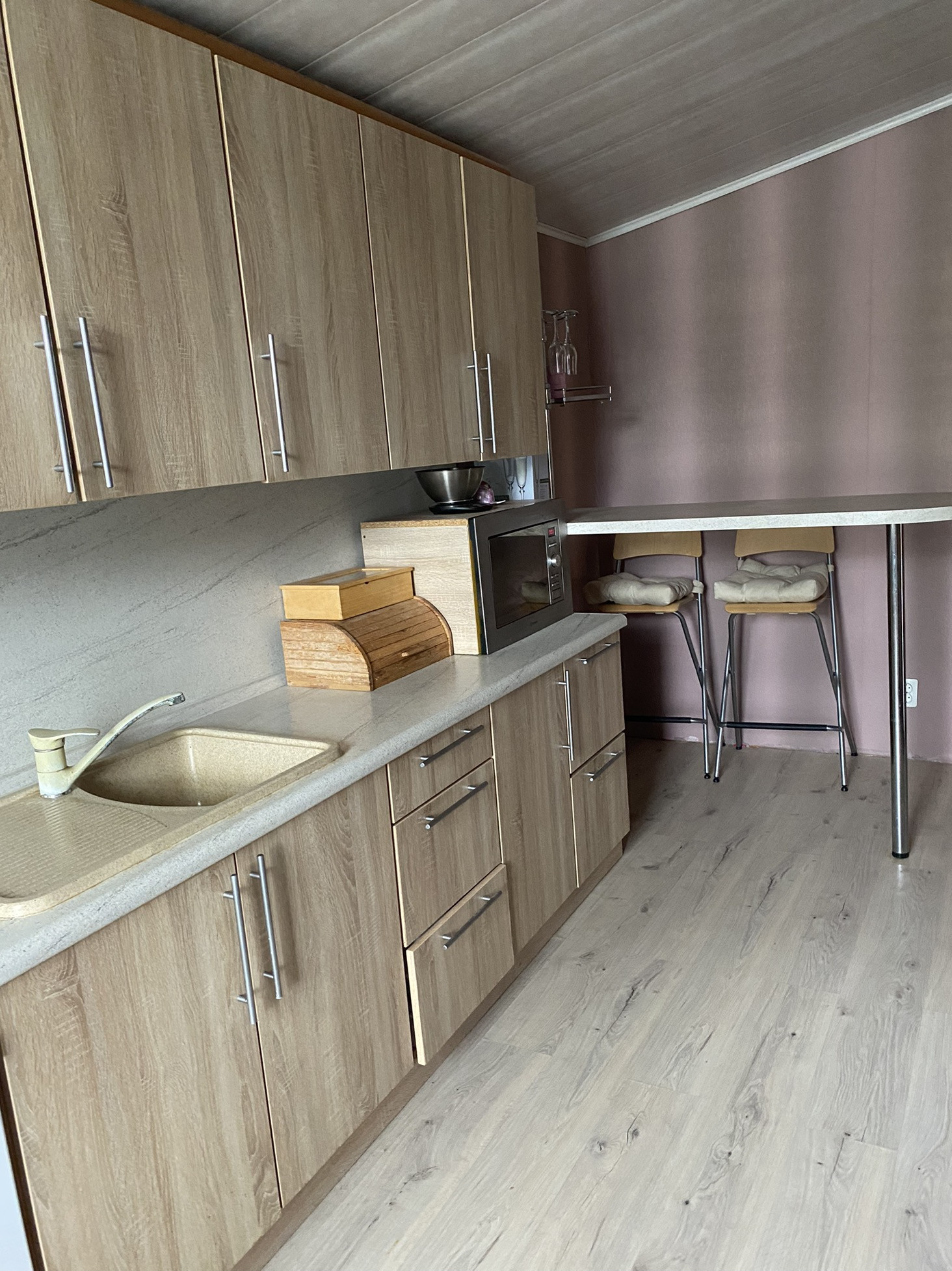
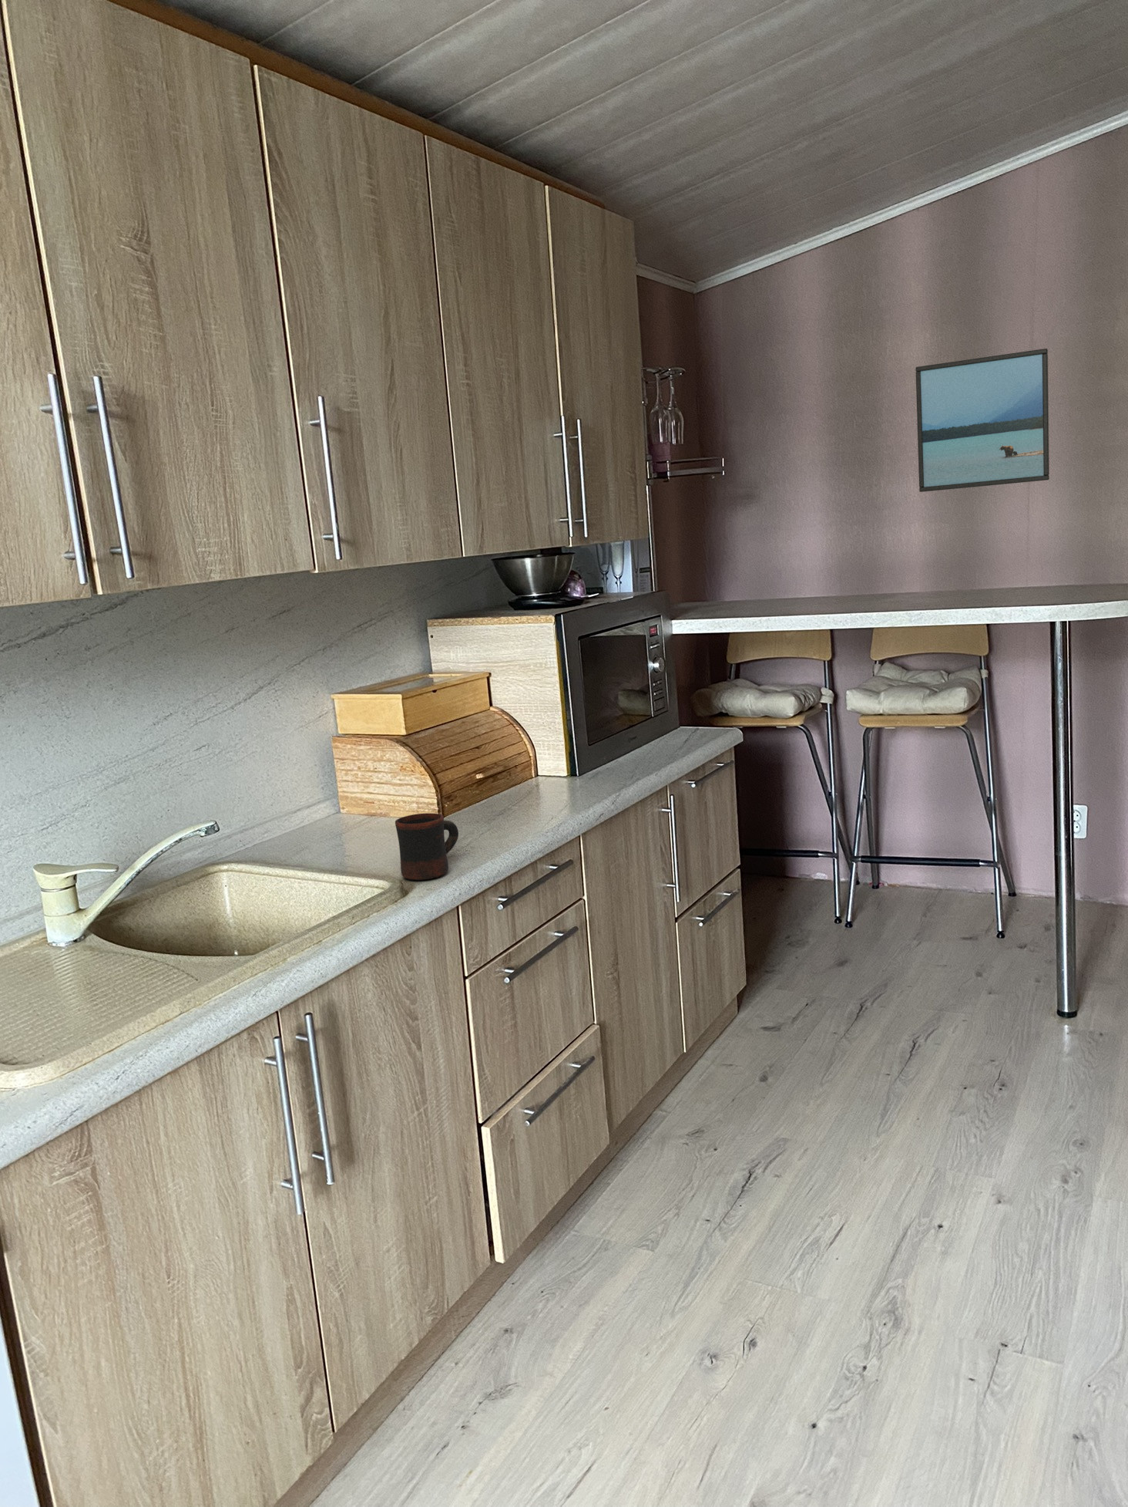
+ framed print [915,347,1050,493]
+ mug [395,812,460,881]
